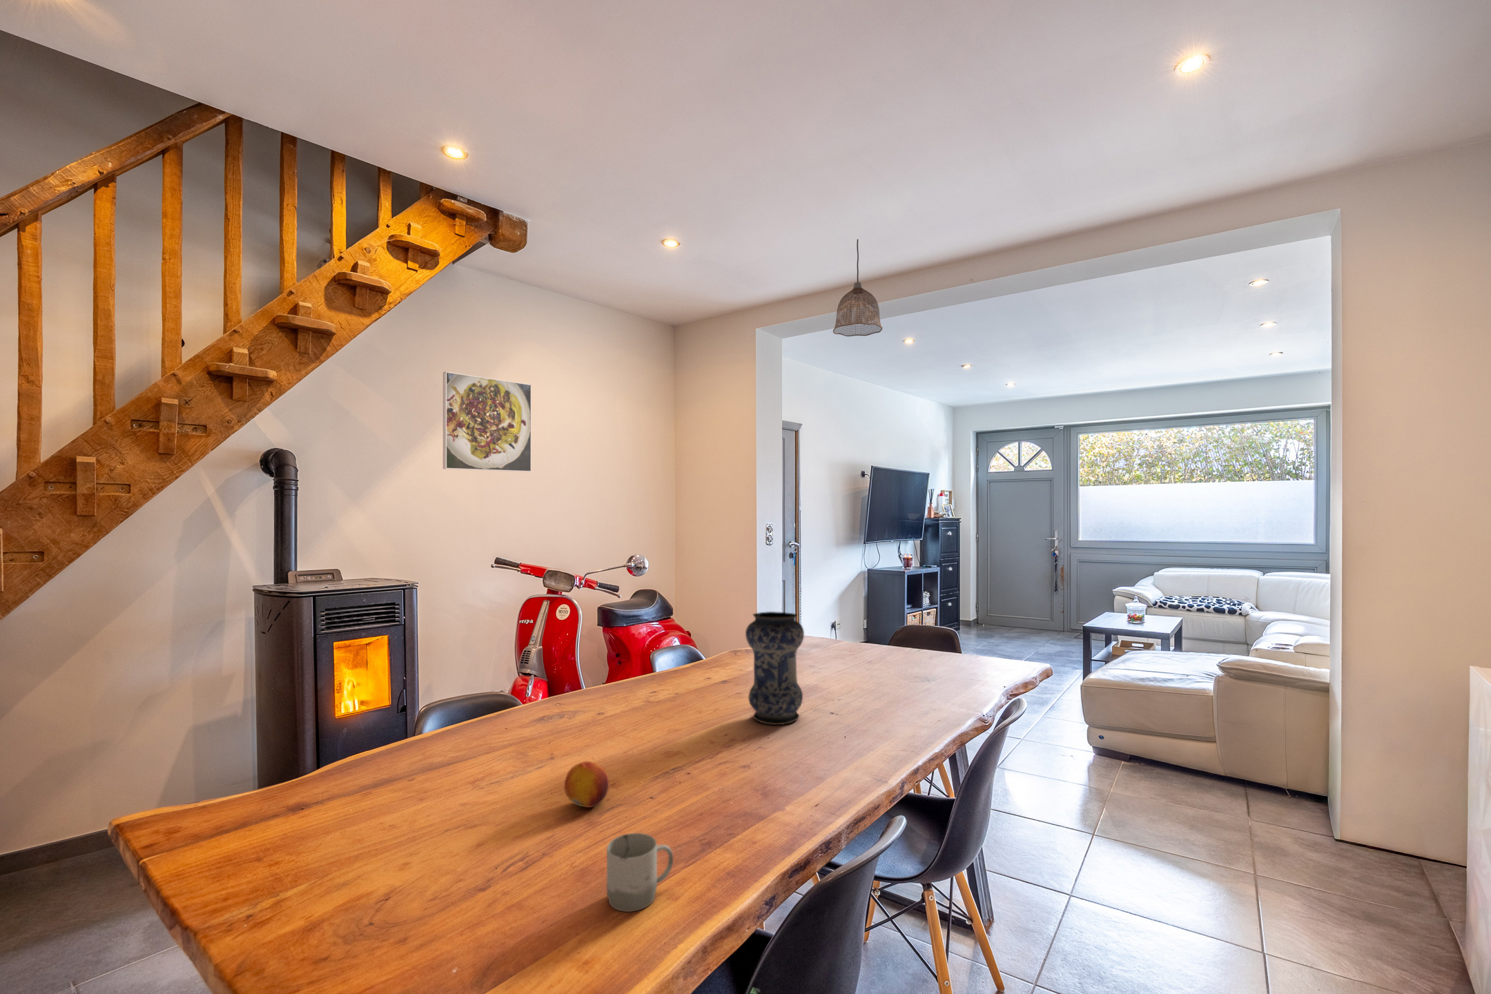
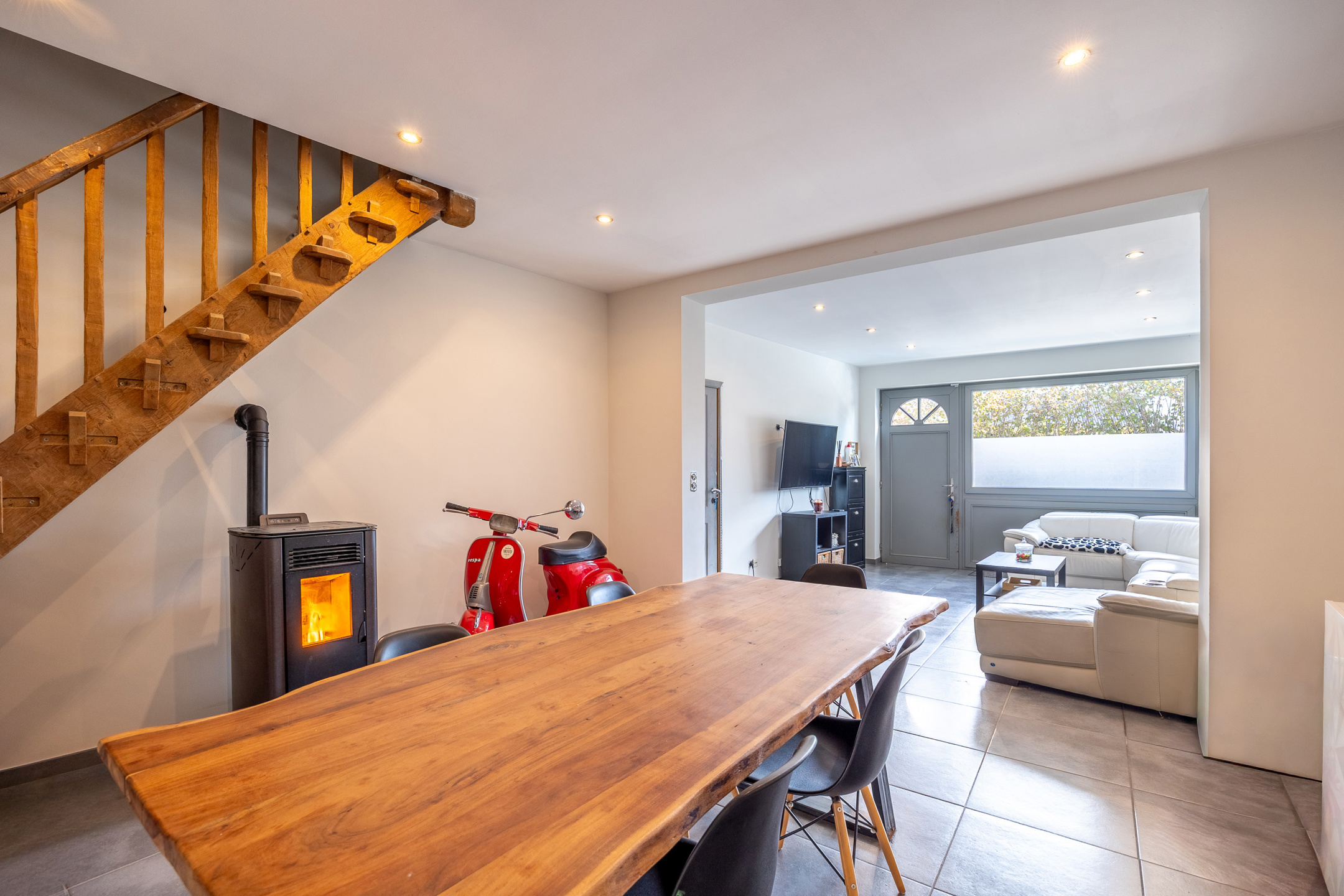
- vase [744,611,805,726]
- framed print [443,372,532,473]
- pendant lamp [832,239,883,337]
- cup [606,832,673,913]
- fruit [564,761,609,809]
